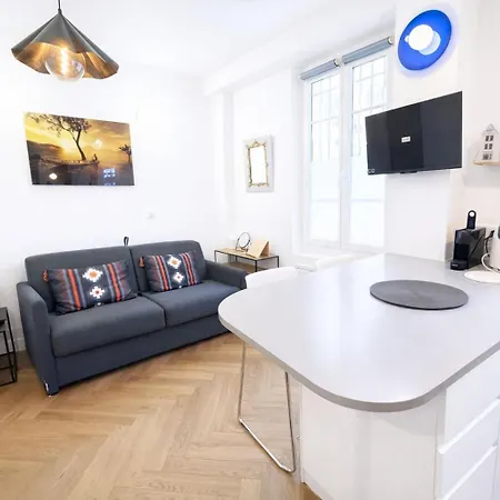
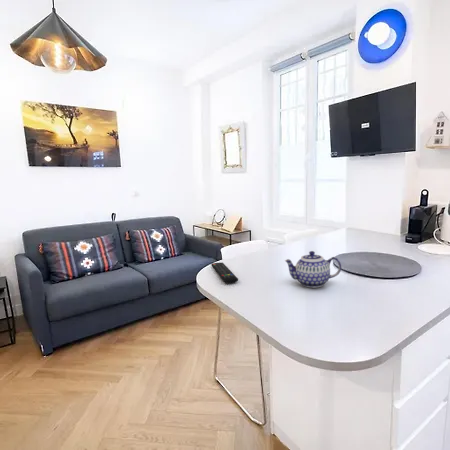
+ remote control [210,262,239,284]
+ teapot [284,250,342,288]
